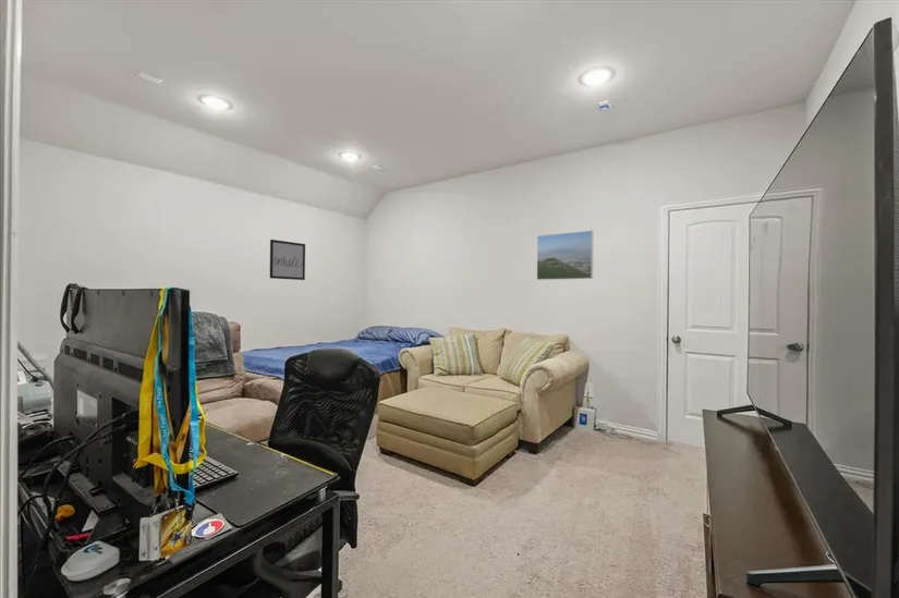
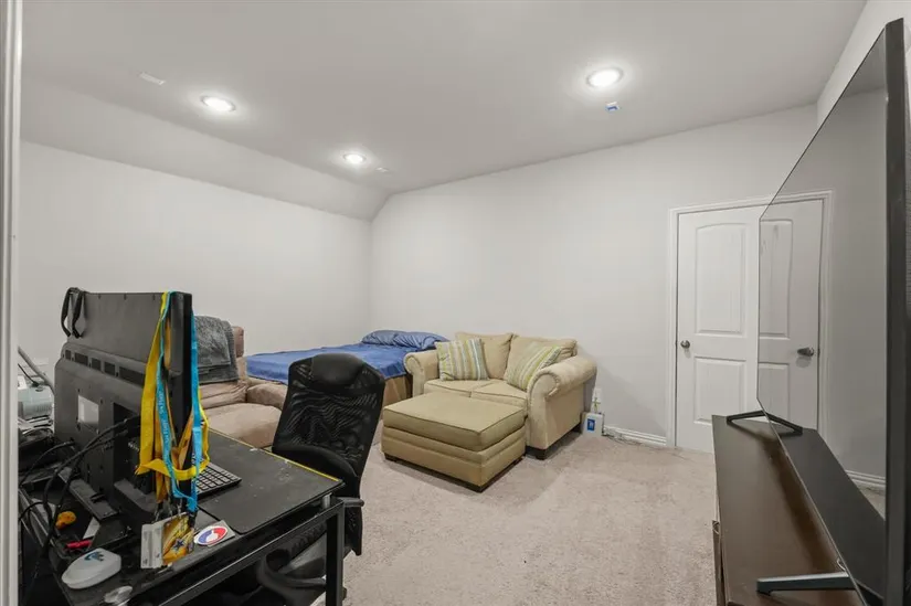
- wall art [269,239,306,281]
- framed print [536,230,594,281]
